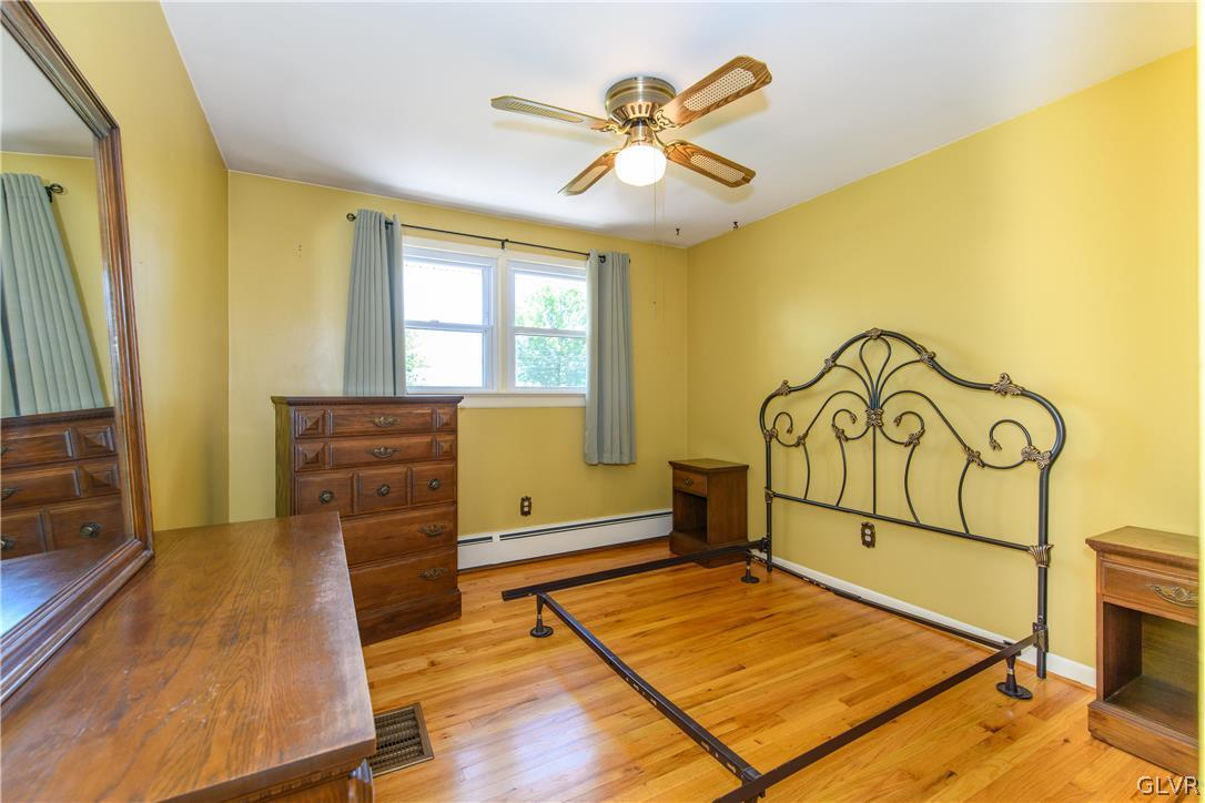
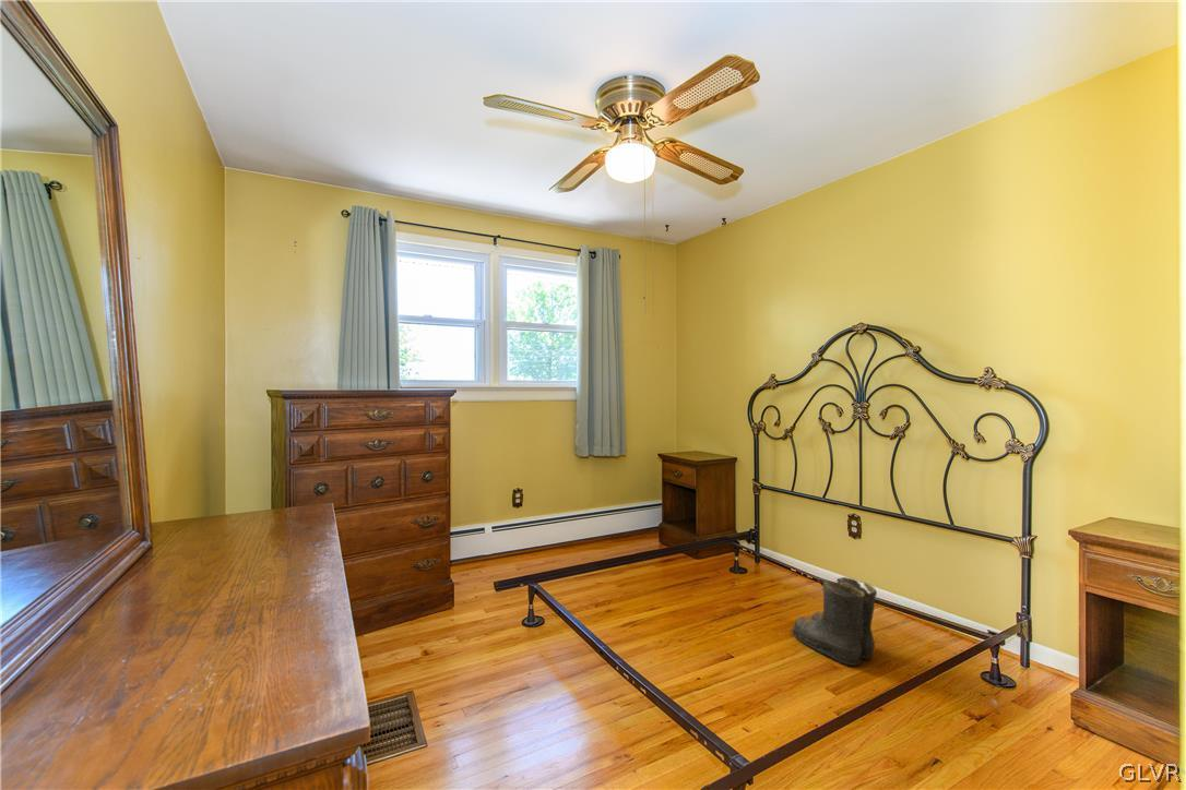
+ boots [788,576,878,667]
